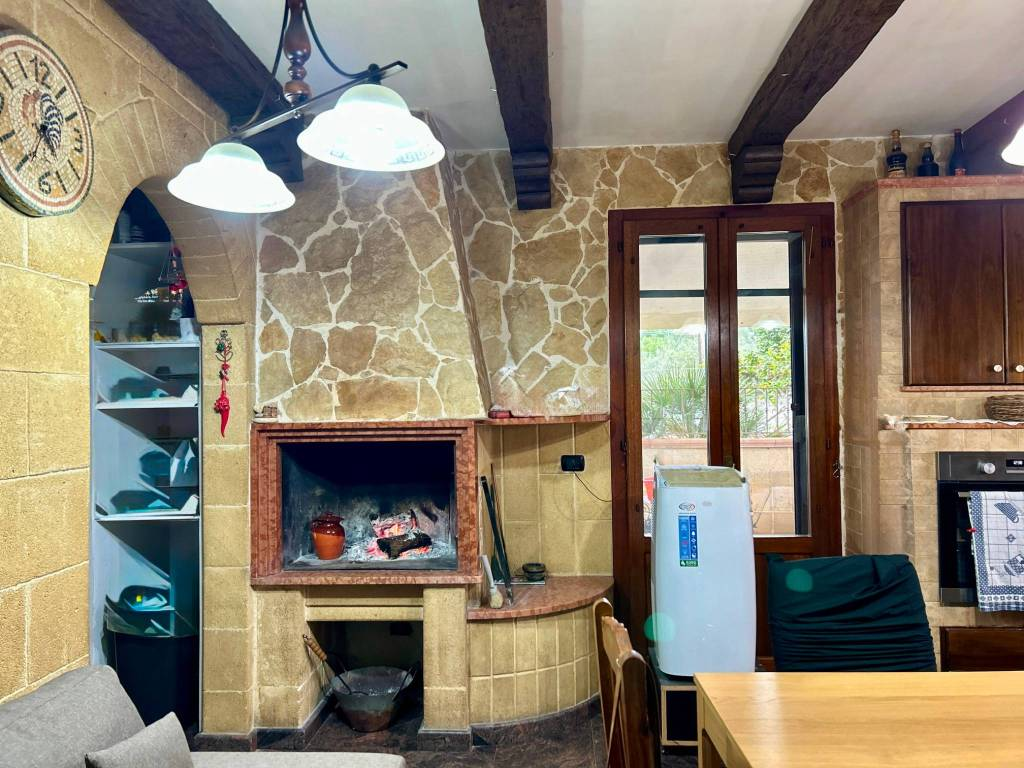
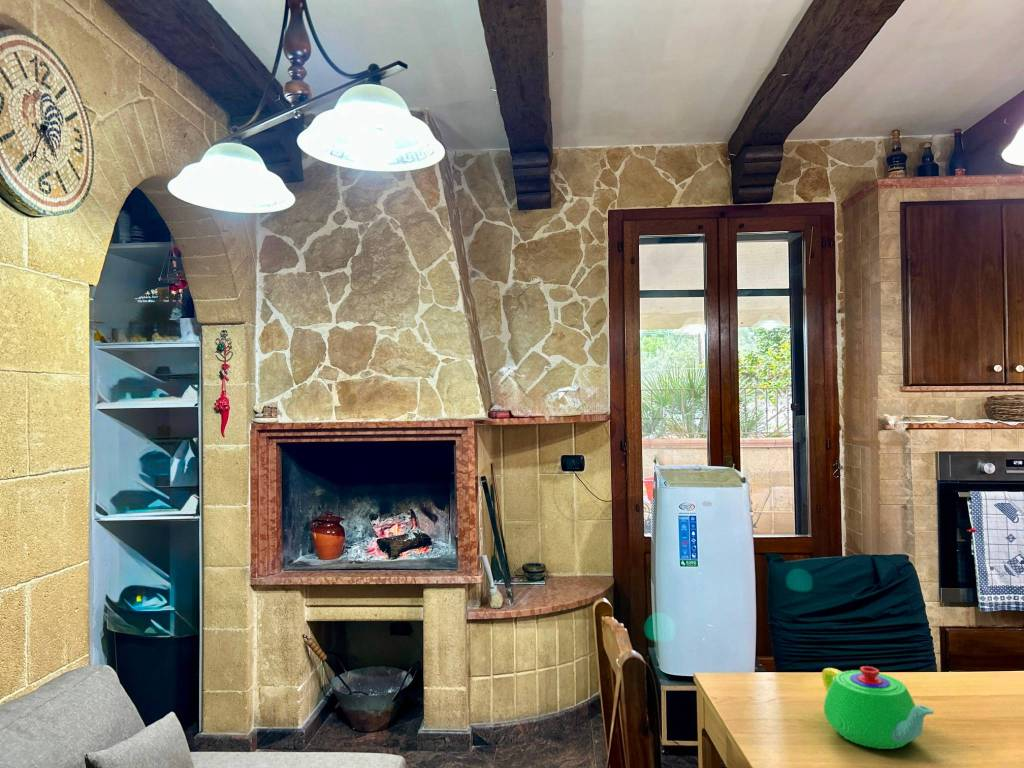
+ teapot [821,665,935,750]
